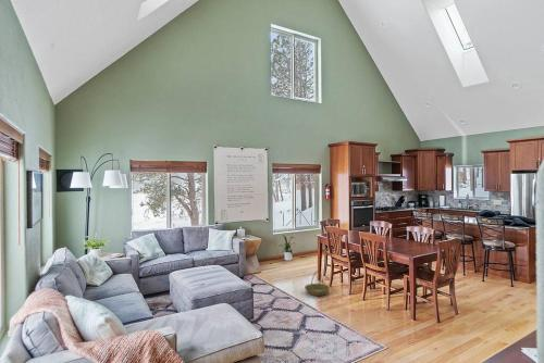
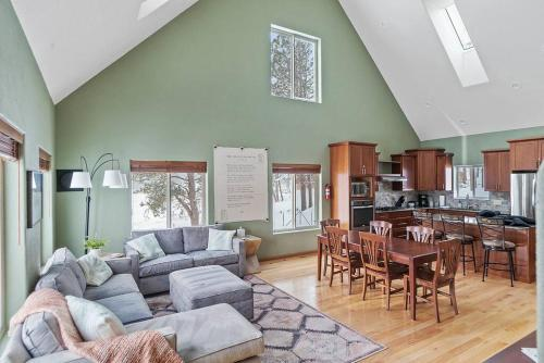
- house plant [277,235,298,262]
- basket [304,270,331,297]
